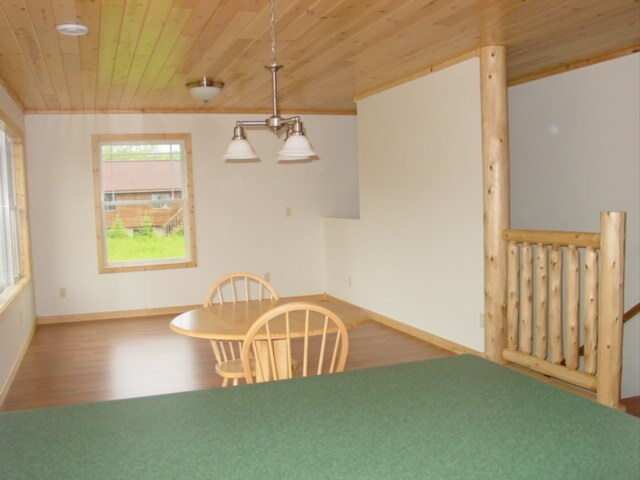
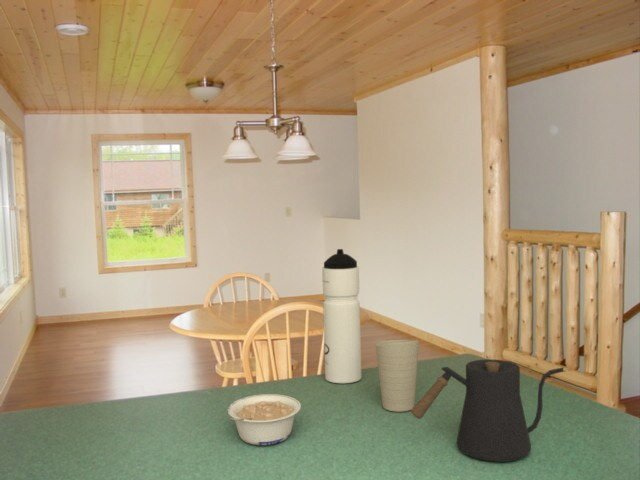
+ cup [375,339,420,413]
+ water bottle [321,248,363,384]
+ kettle [410,358,565,463]
+ legume [227,393,302,446]
